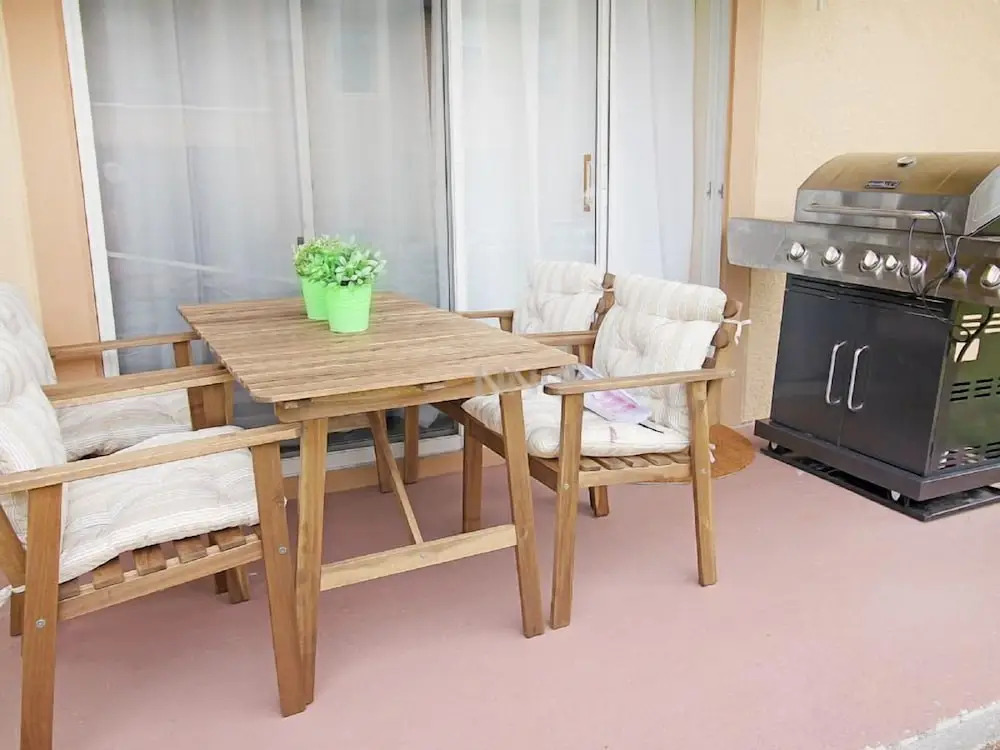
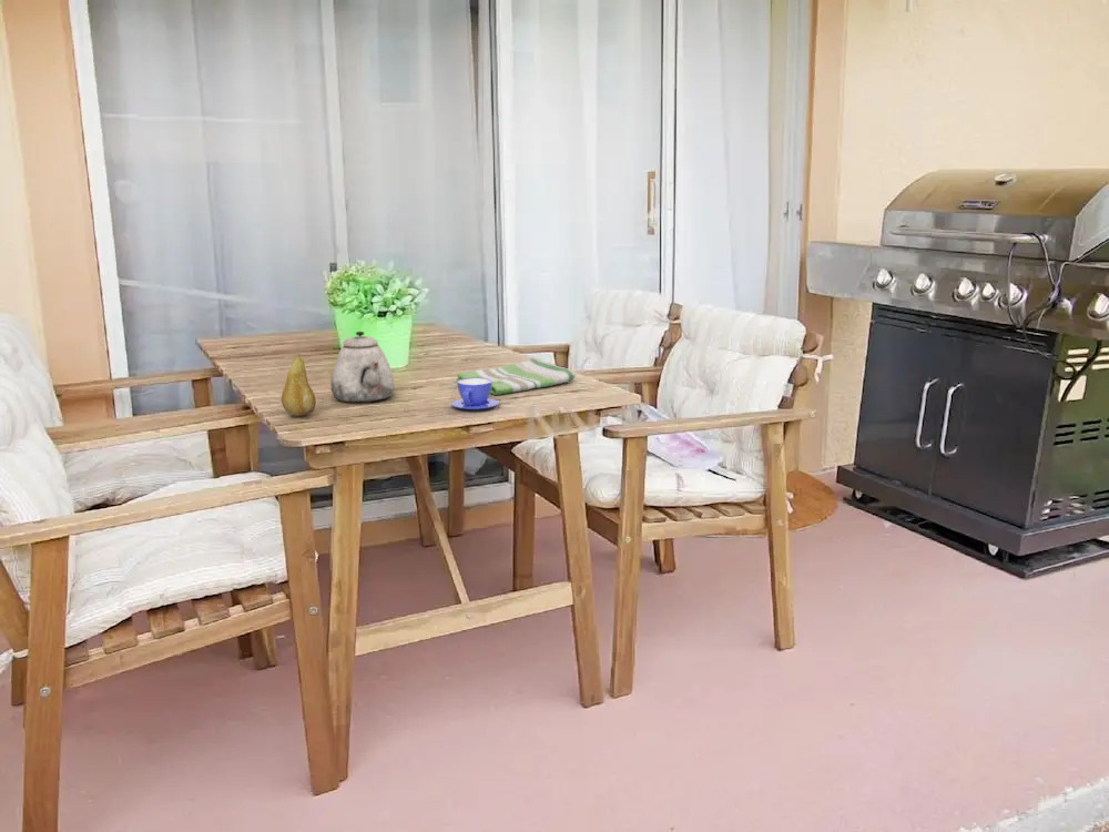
+ teapot [329,331,396,404]
+ dish towel [456,357,577,396]
+ teacup [450,377,500,410]
+ fruit [281,354,317,417]
